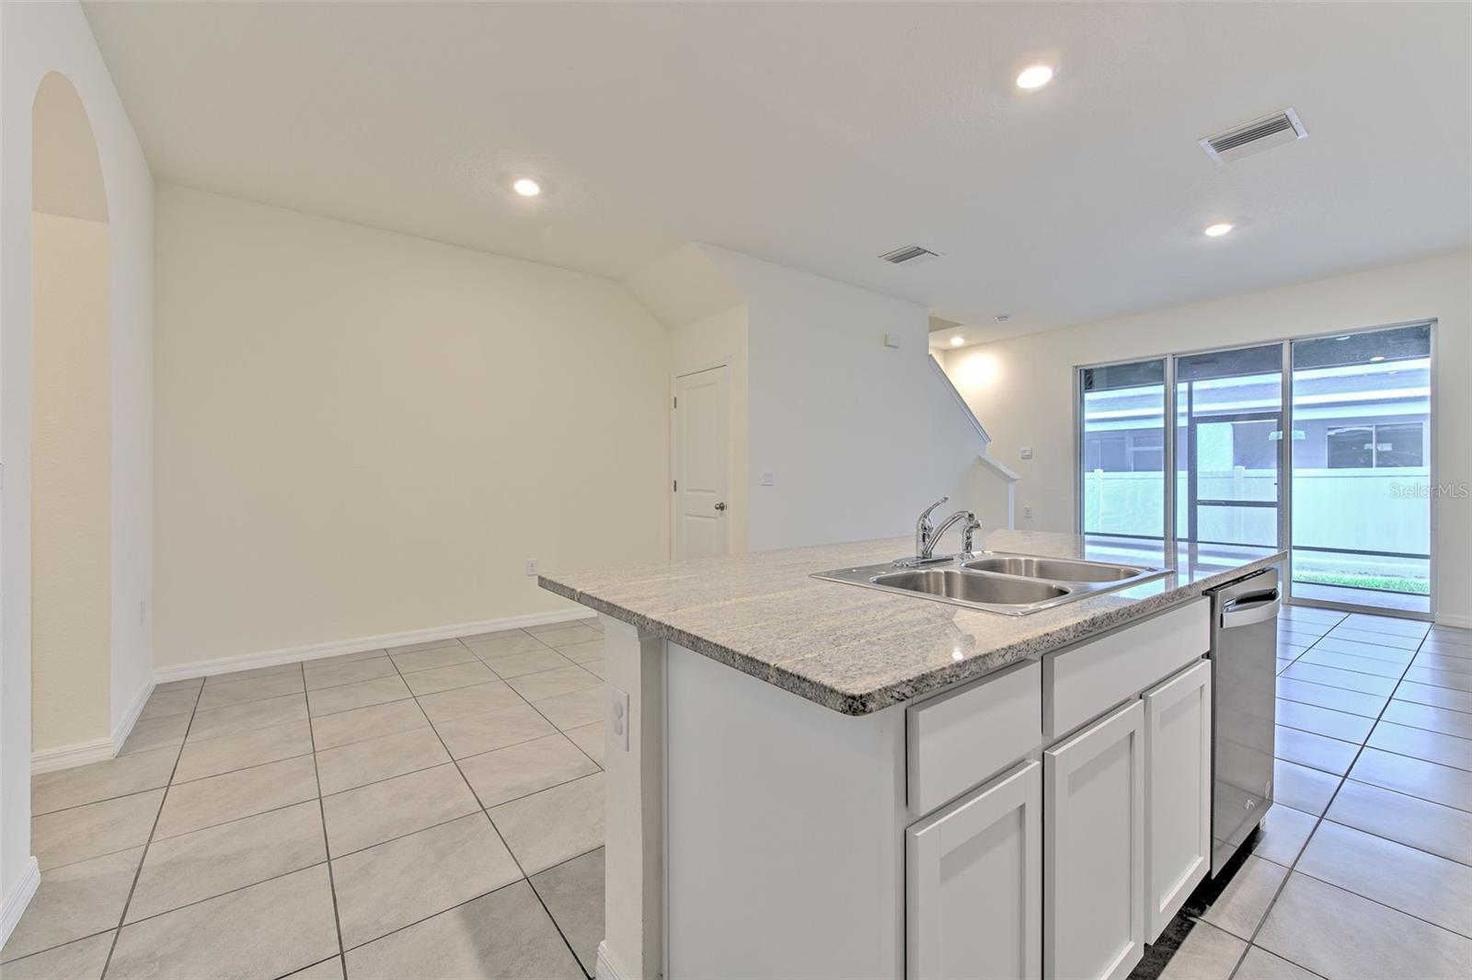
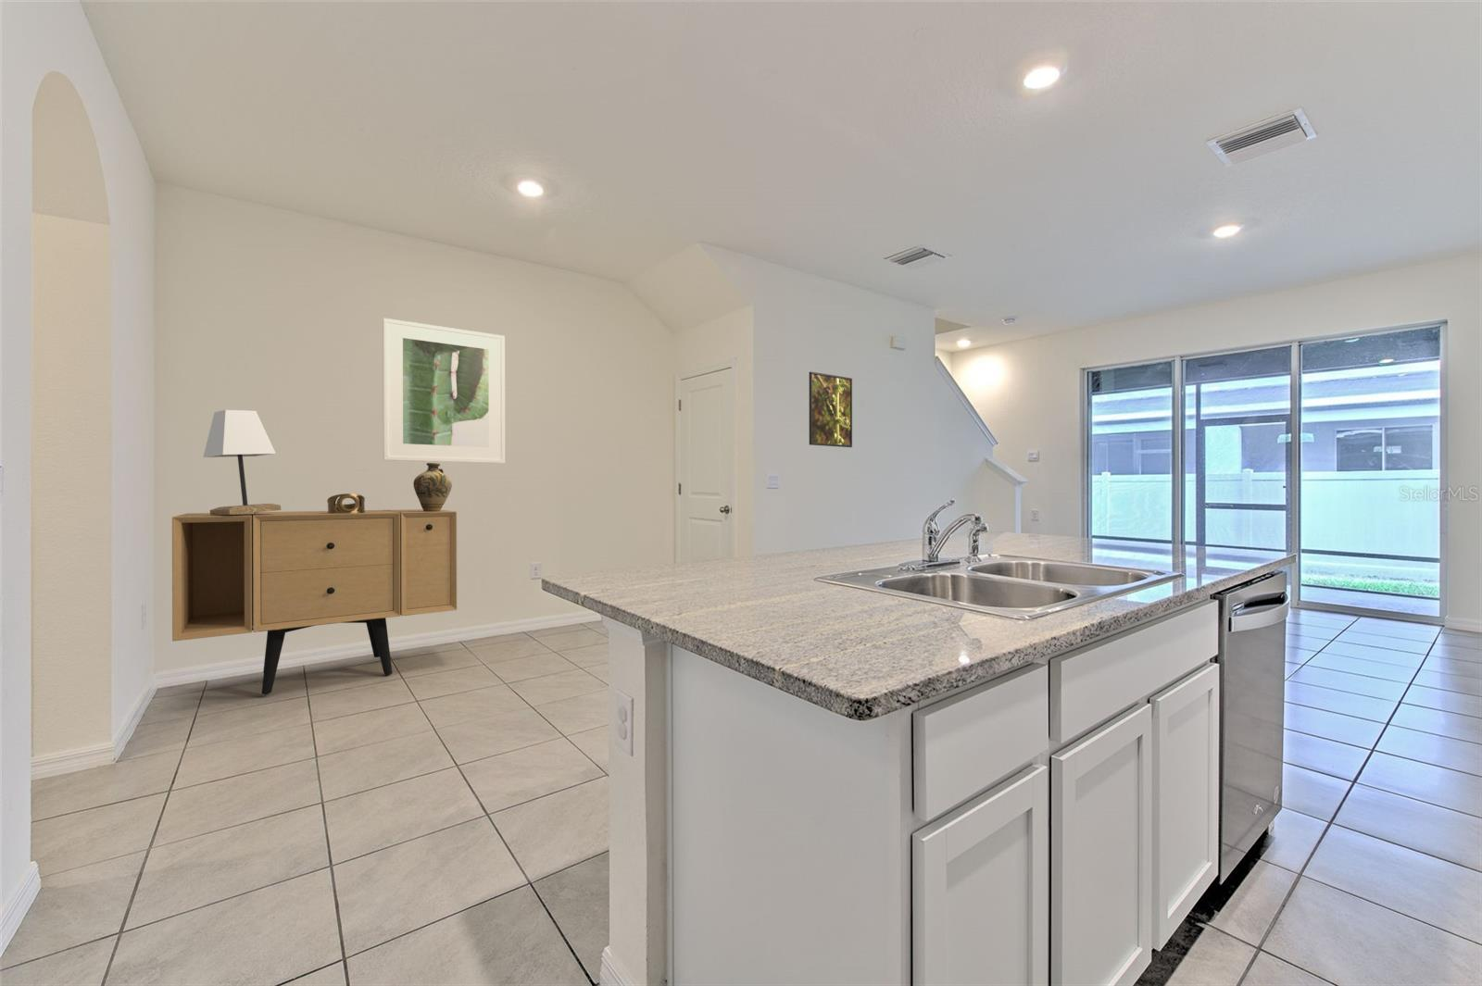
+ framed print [808,371,853,448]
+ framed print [382,318,505,463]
+ sideboard [172,508,458,695]
+ jug [412,462,453,511]
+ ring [326,493,366,514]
+ lamp [201,409,282,515]
